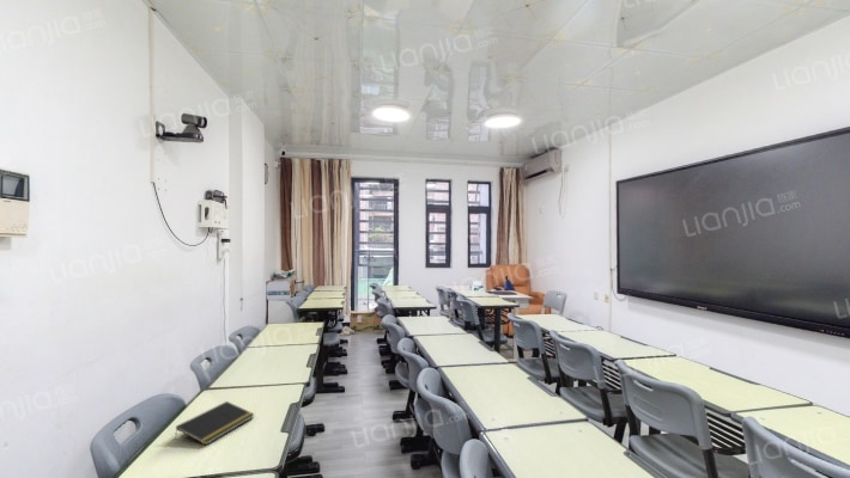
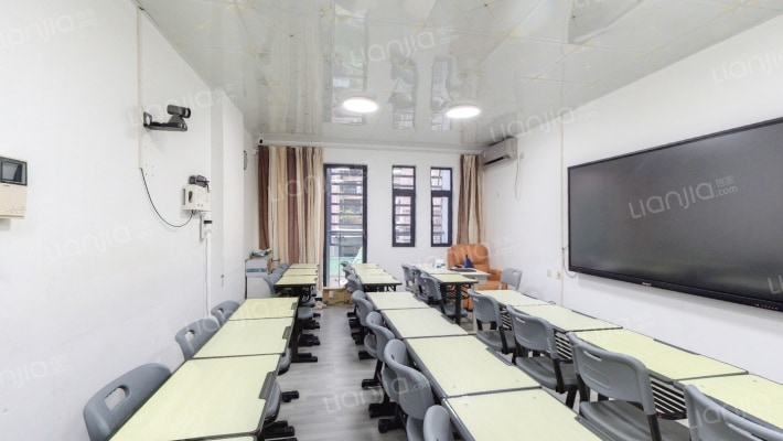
- notepad [174,400,255,446]
